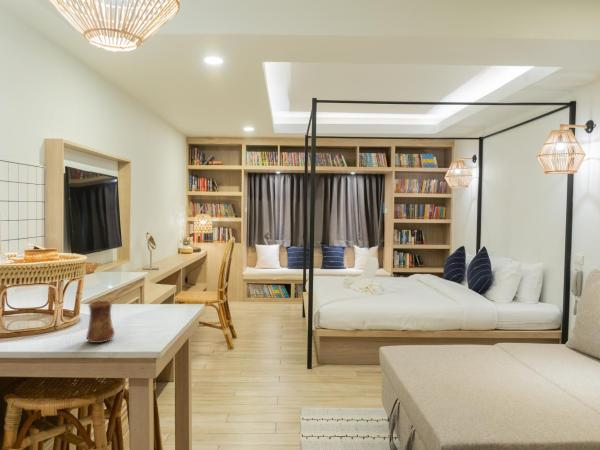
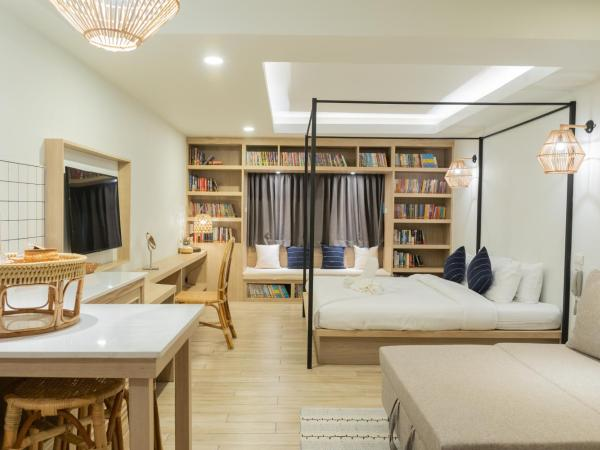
- cup [85,300,115,344]
